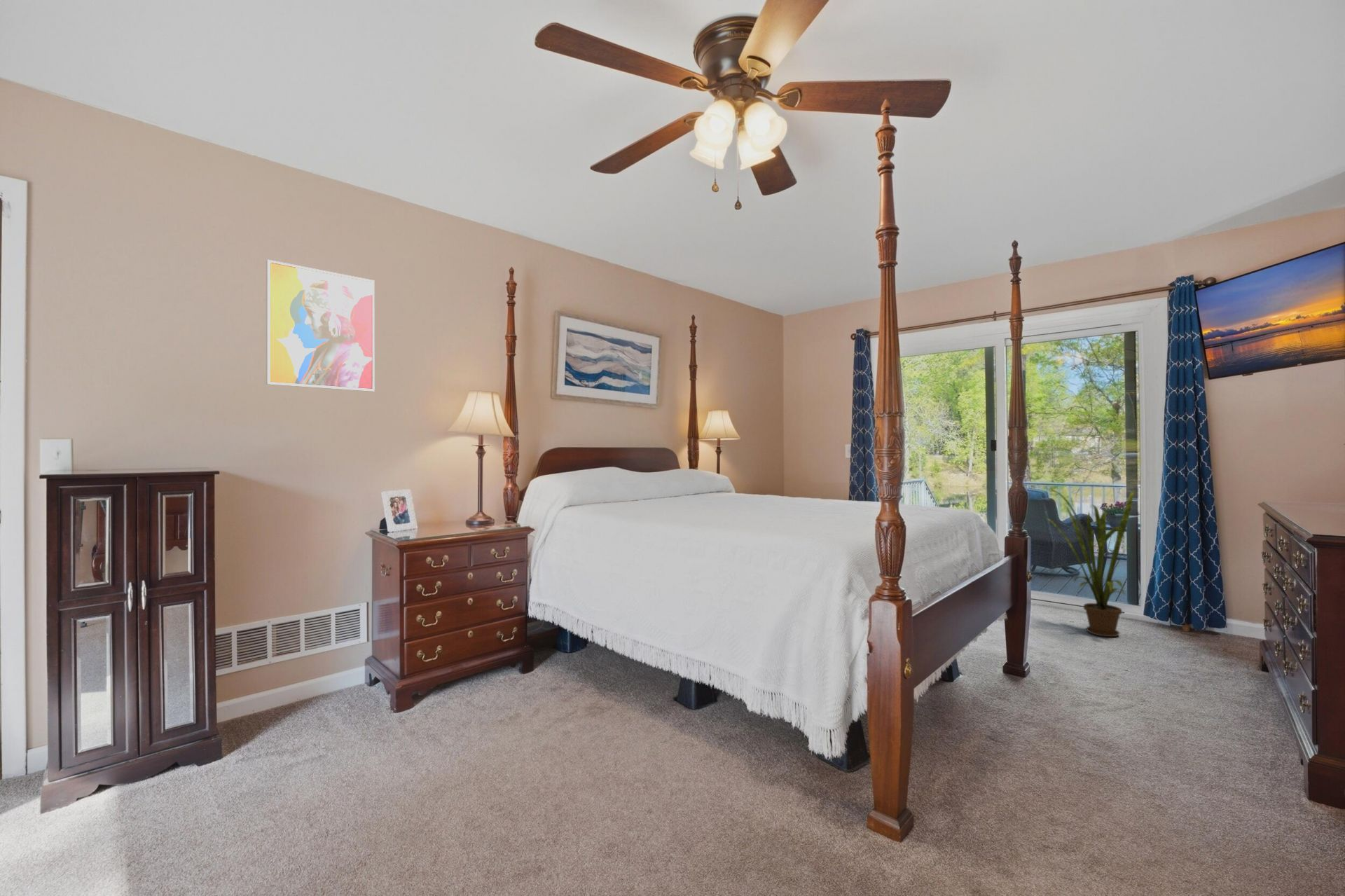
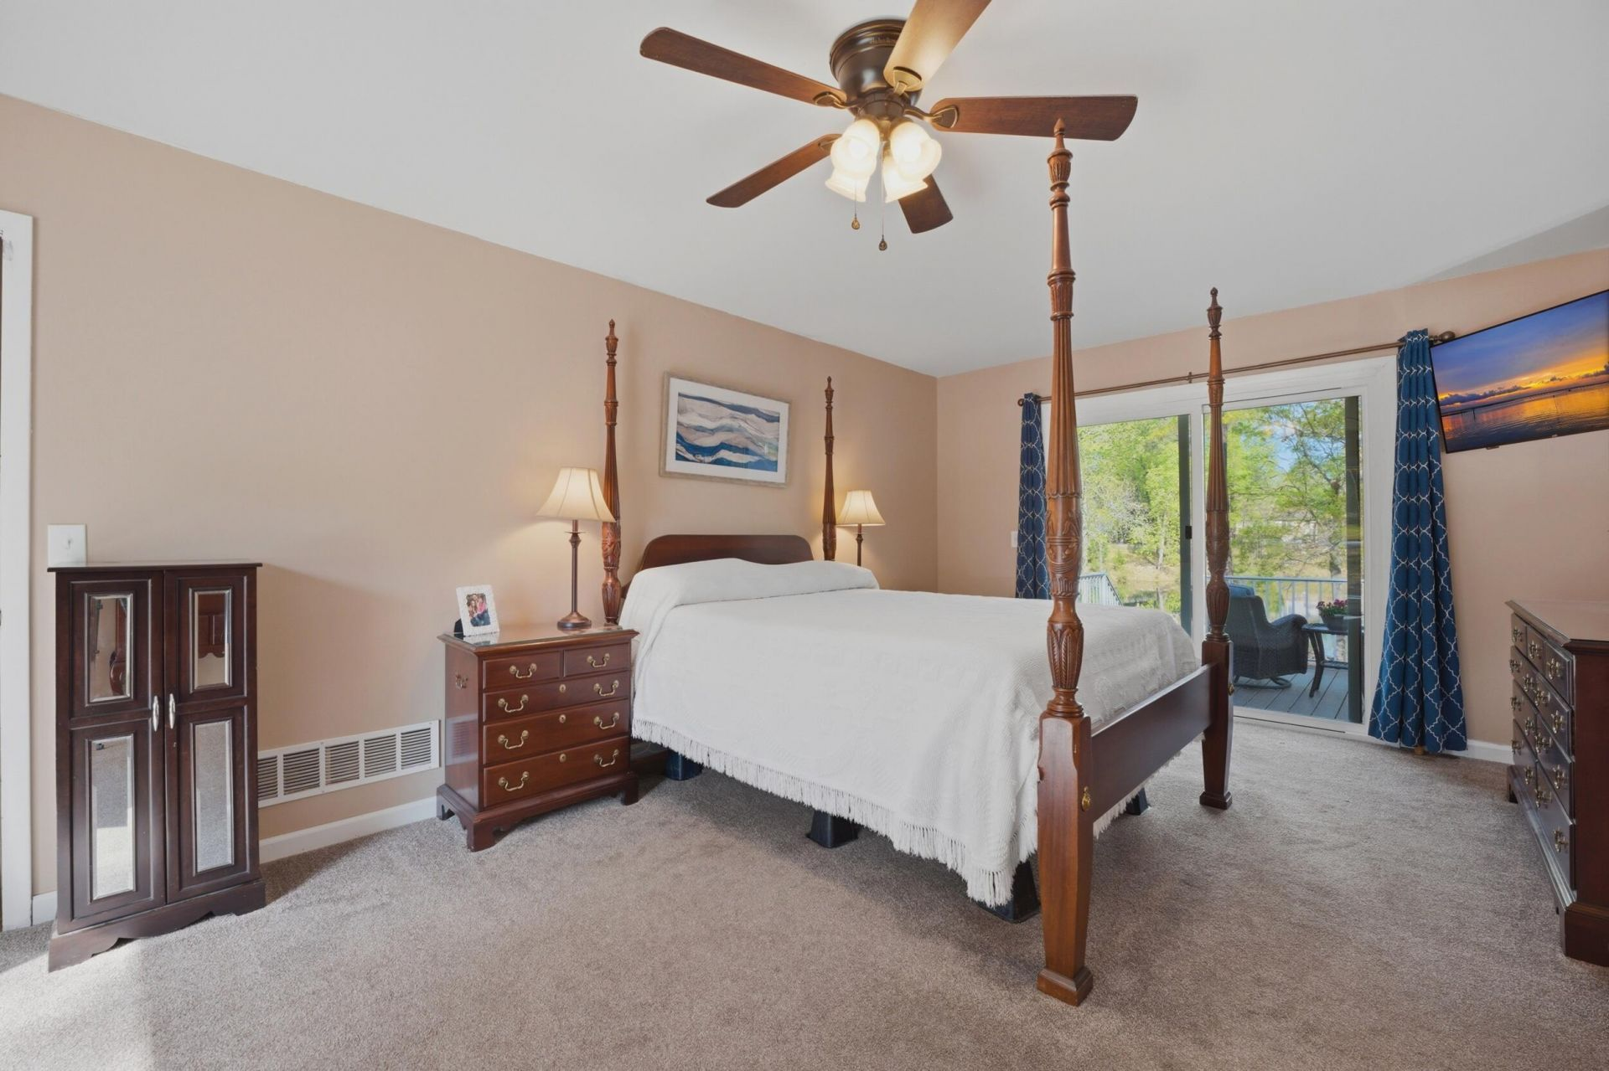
- wall art [265,259,375,392]
- house plant [1043,488,1135,637]
